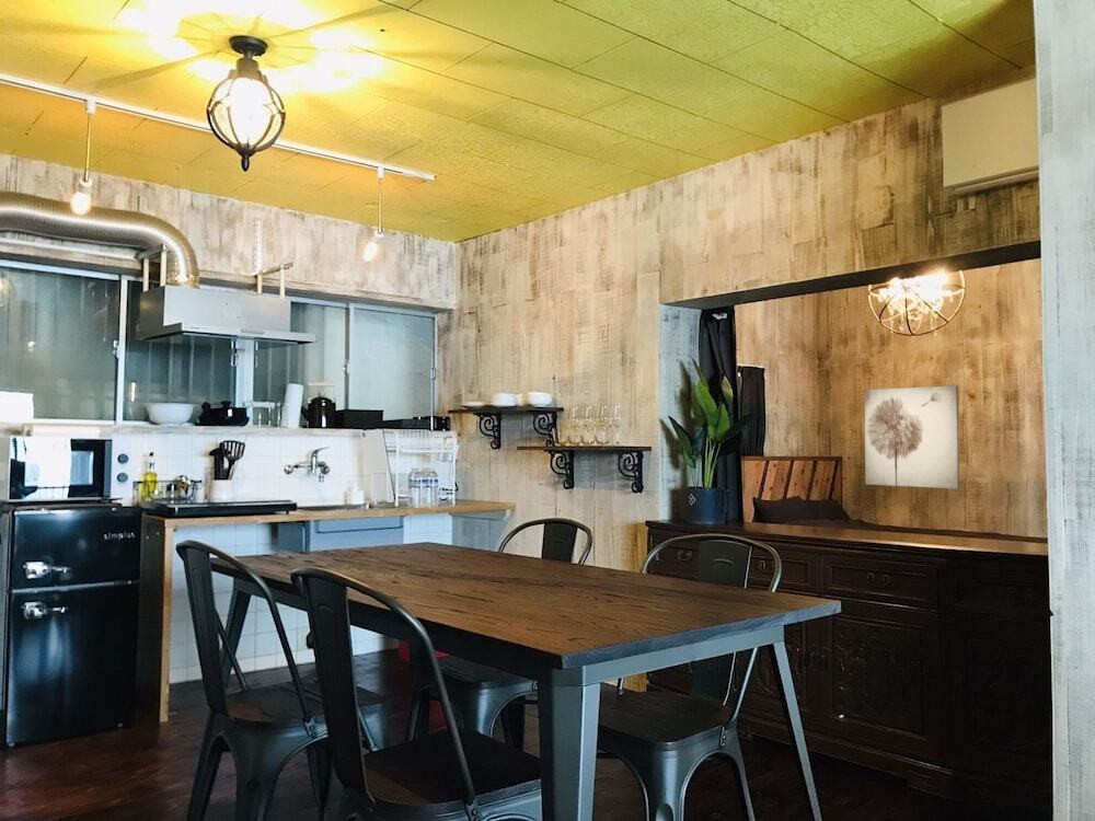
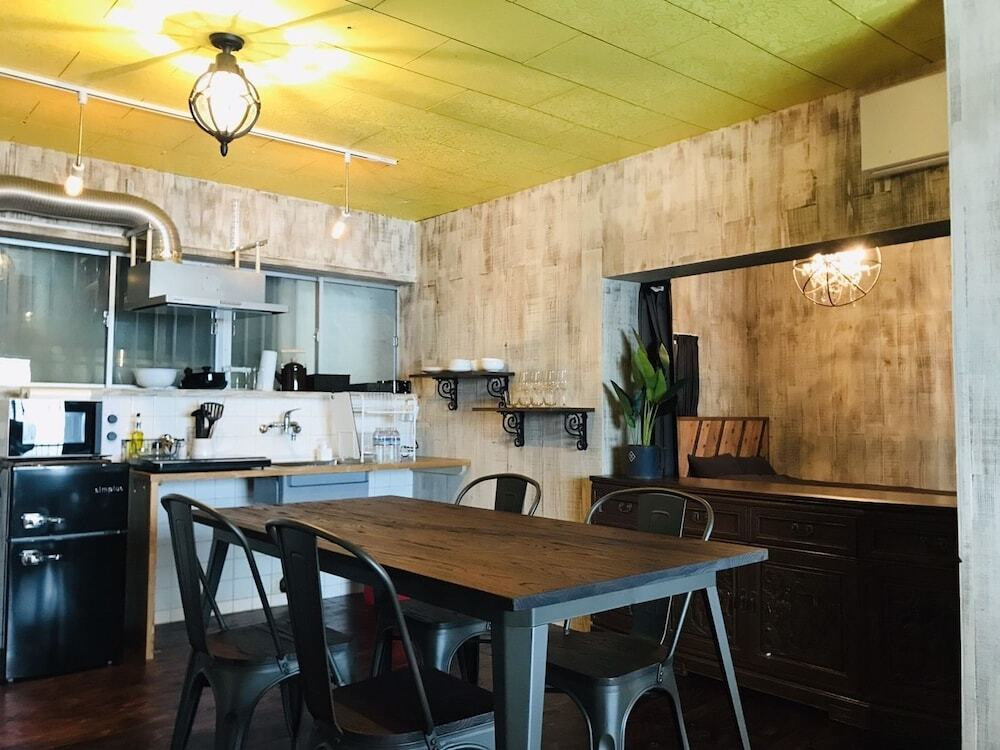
- wall art [864,384,960,489]
